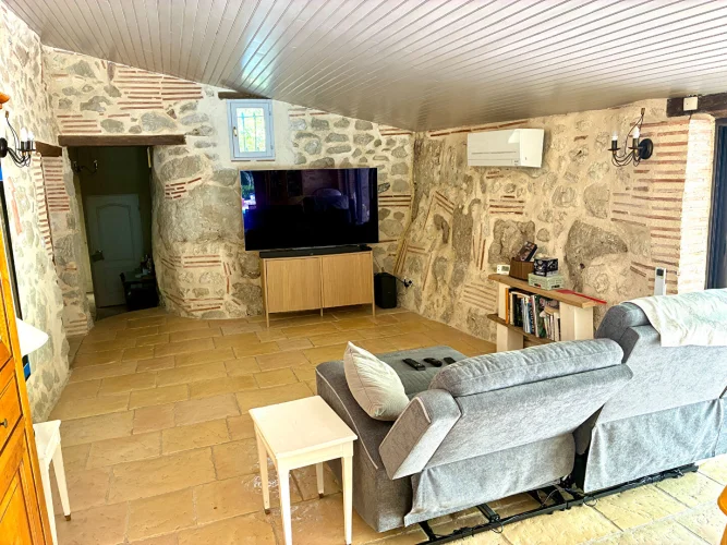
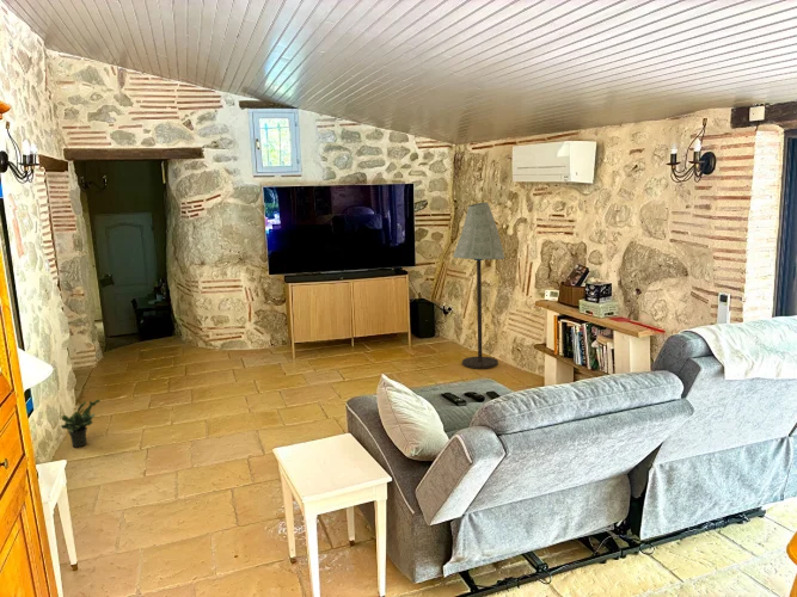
+ potted plant [60,399,102,449]
+ floor lamp [452,201,505,370]
